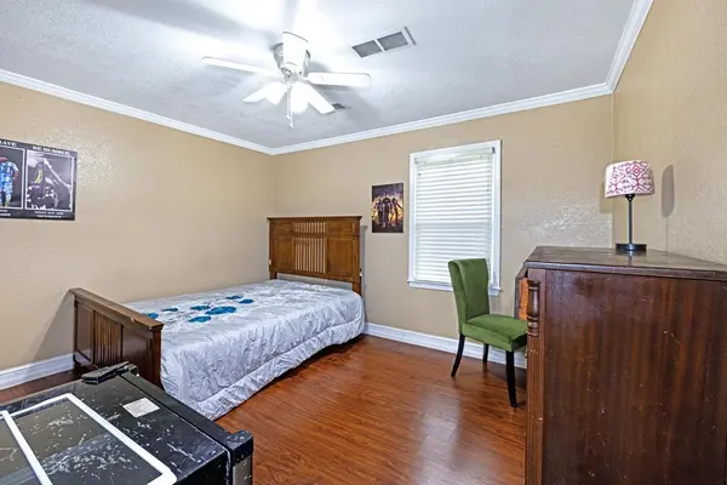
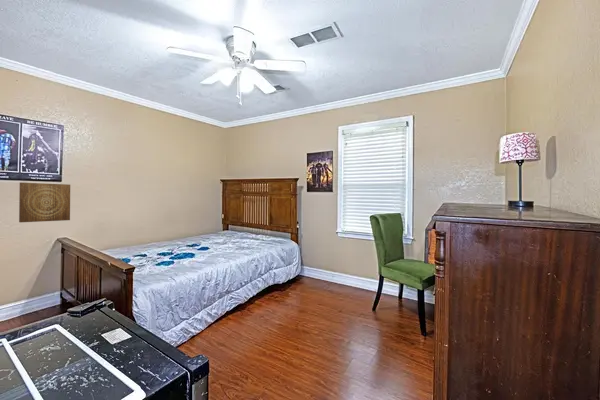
+ wall art [18,182,71,223]
